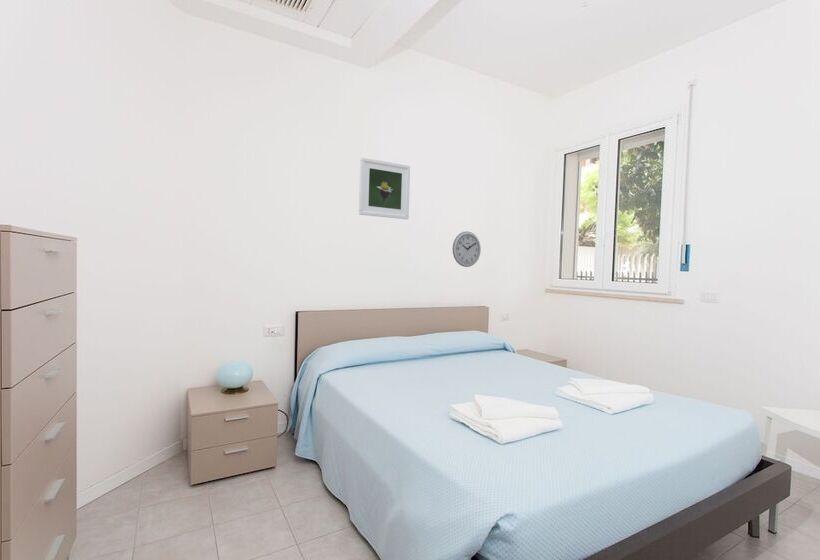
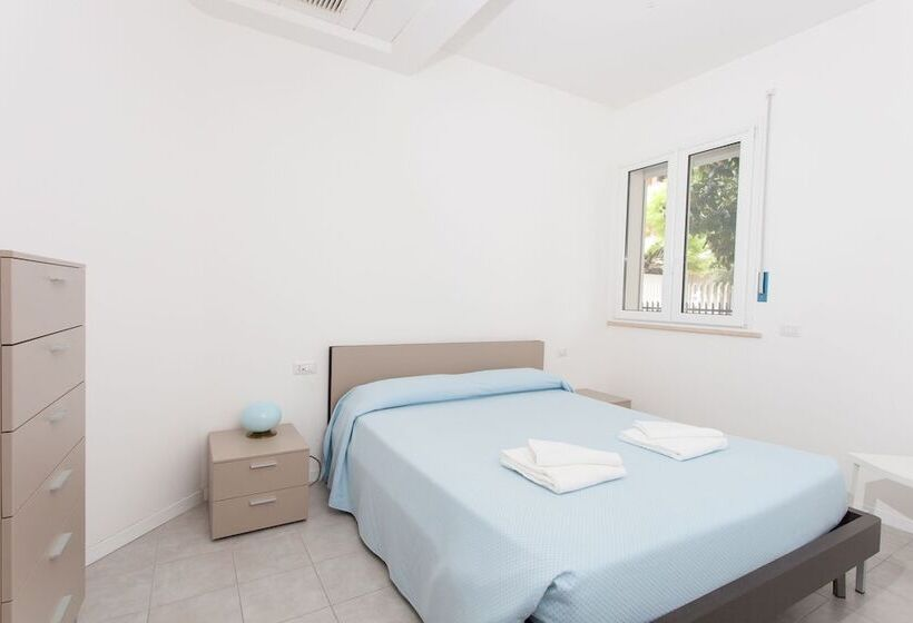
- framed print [358,156,411,220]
- wall clock [451,230,482,268]
